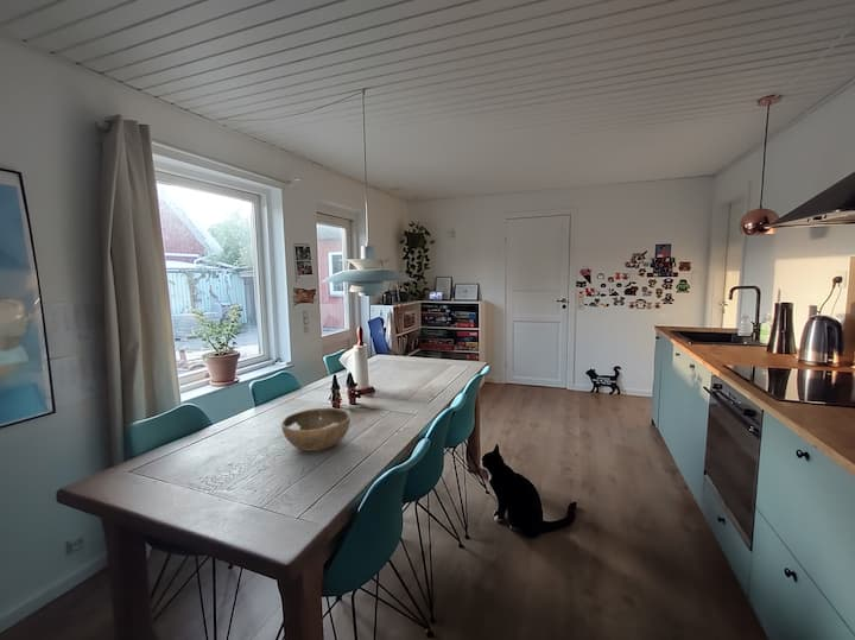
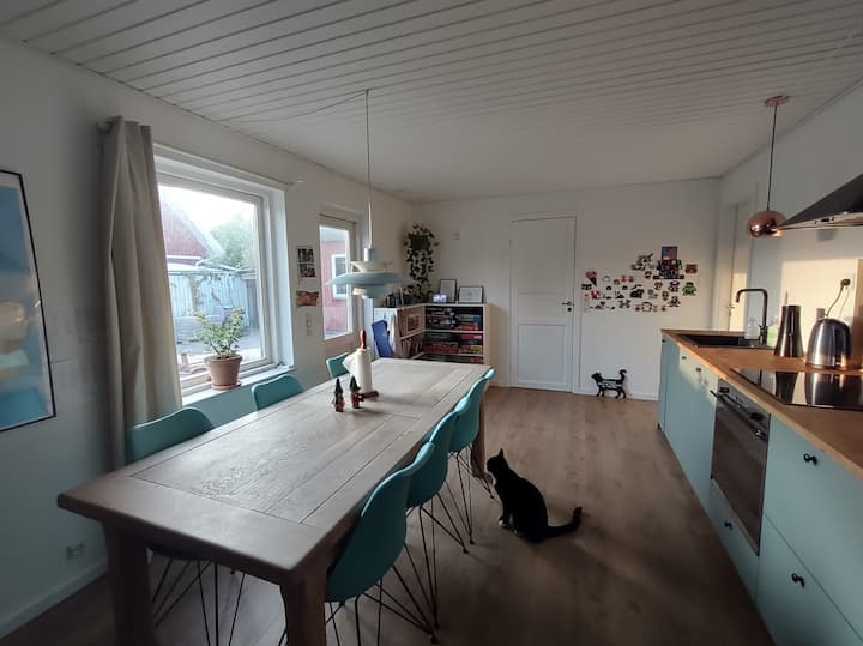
- bowl [280,406,352,452]
